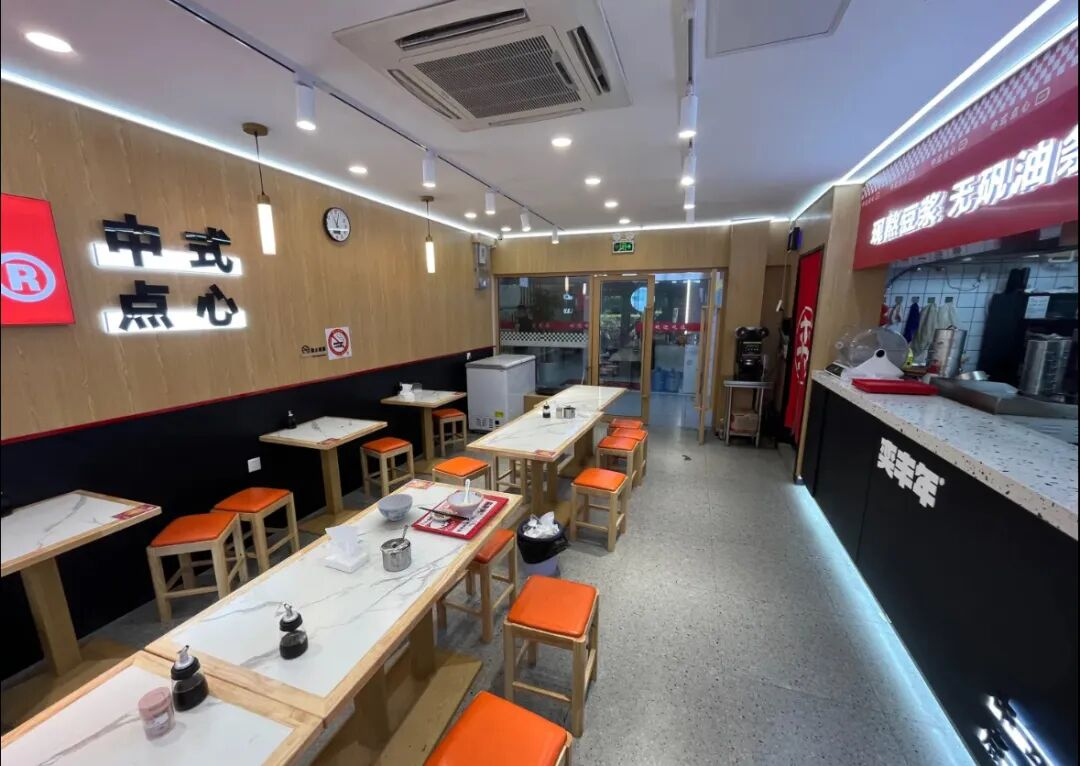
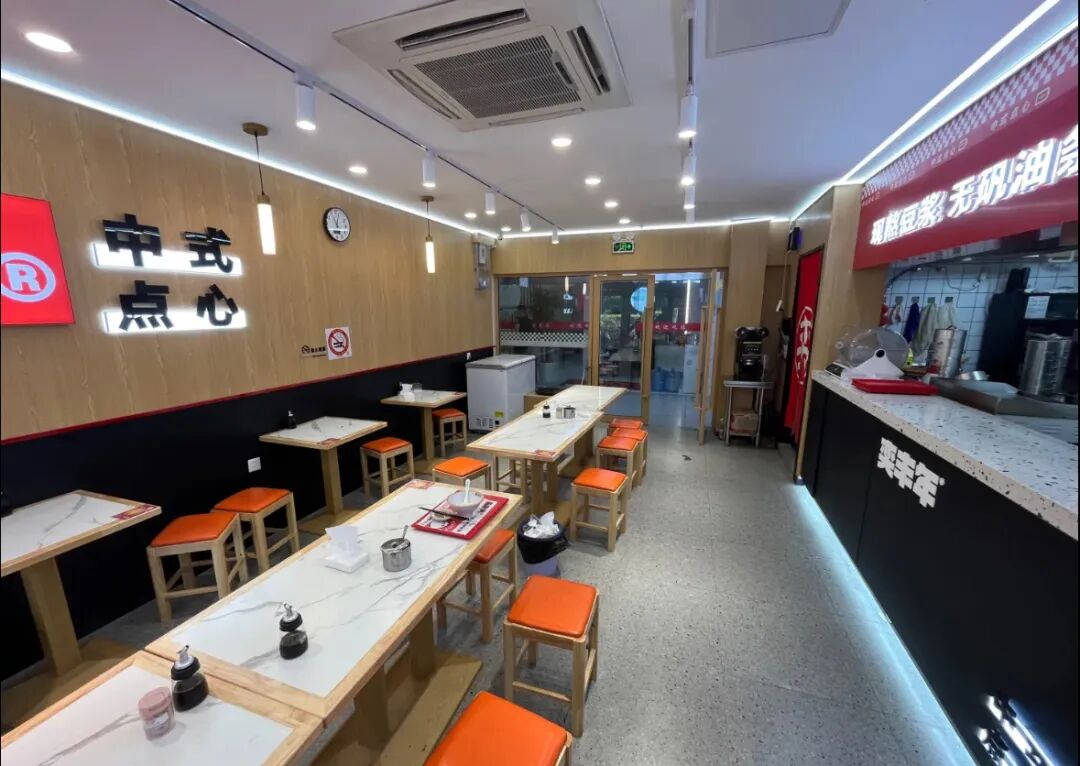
- chinaware [376,493,414,522]
